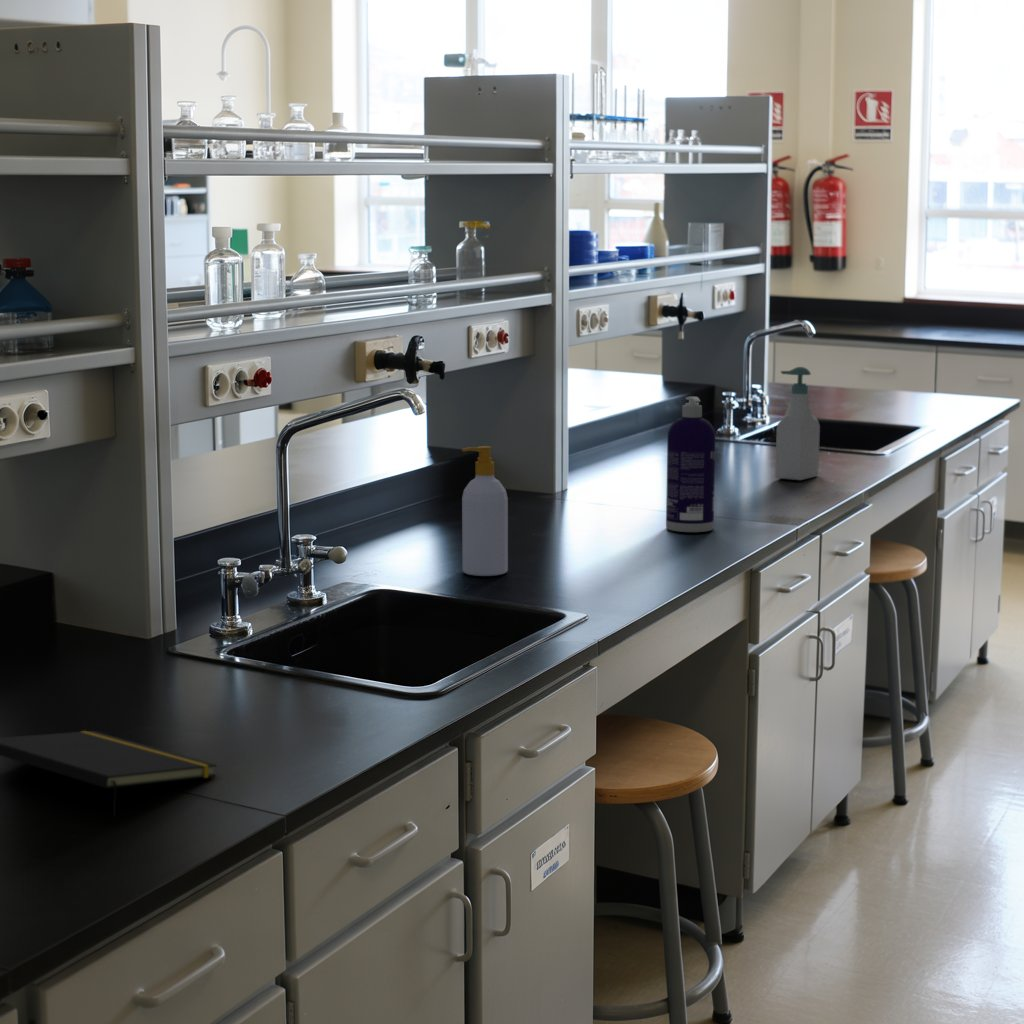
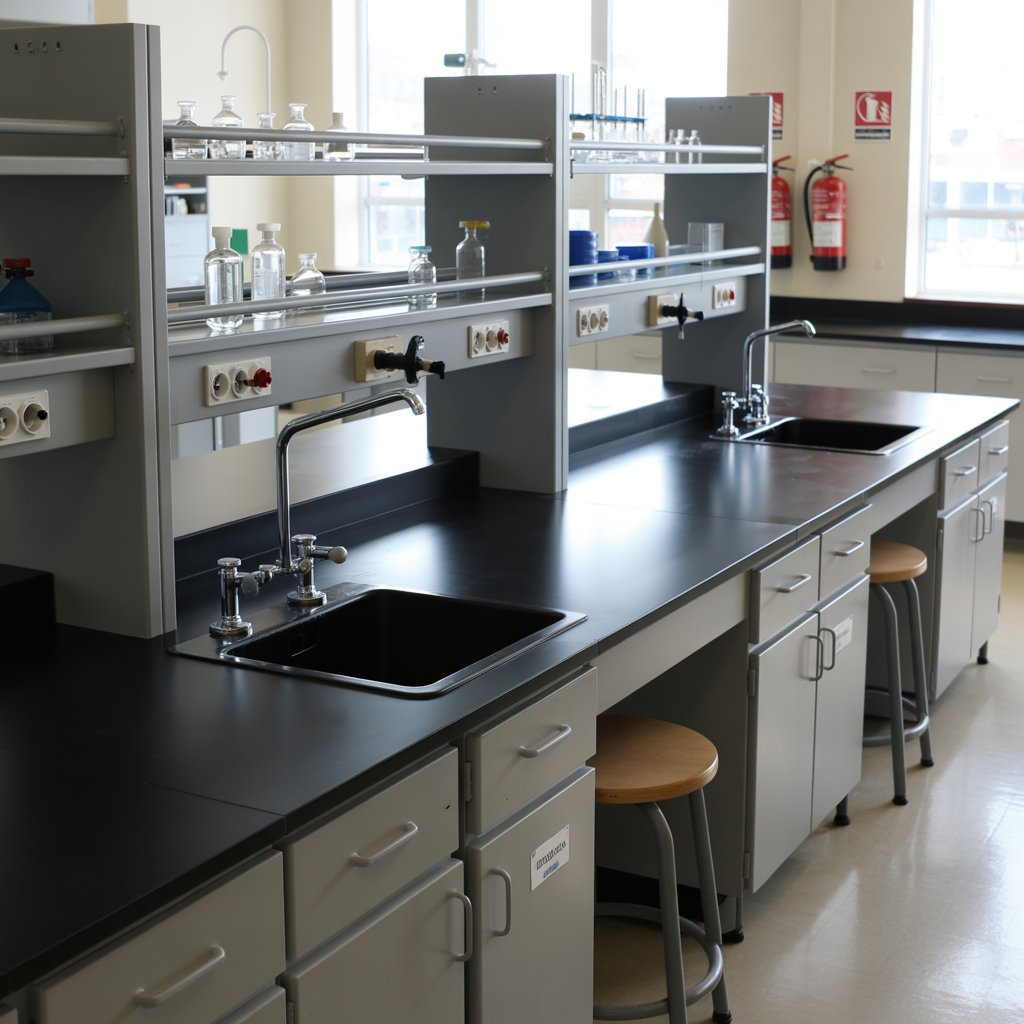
- soap bottle [461,445,509,577]
- notepad [0,730,218,818]
- spray bottle [665,396,717,533]
- soap bottle [774,366,821,481]
